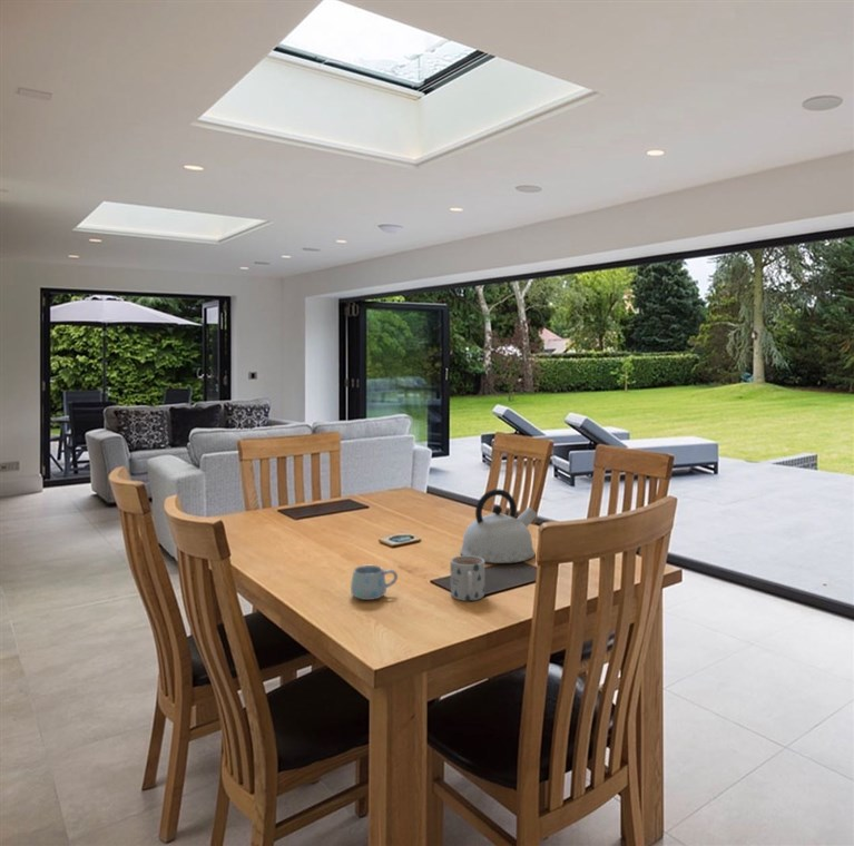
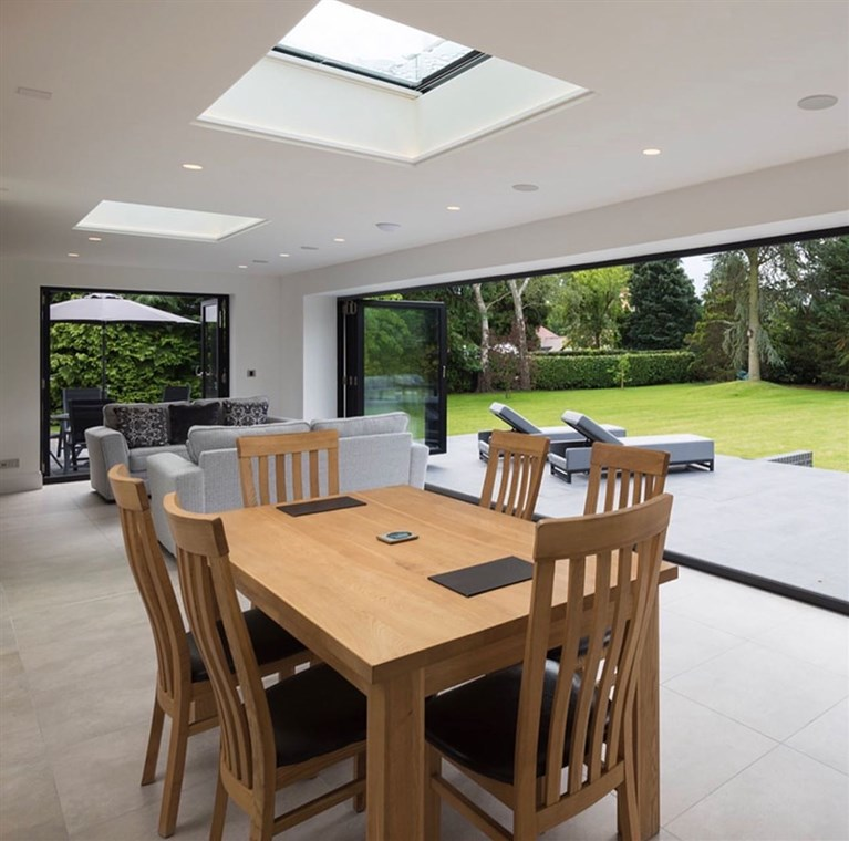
- mug [350,564,399,601]
- kettle [459,489,539,564]
- mug [450,554,487,602]
